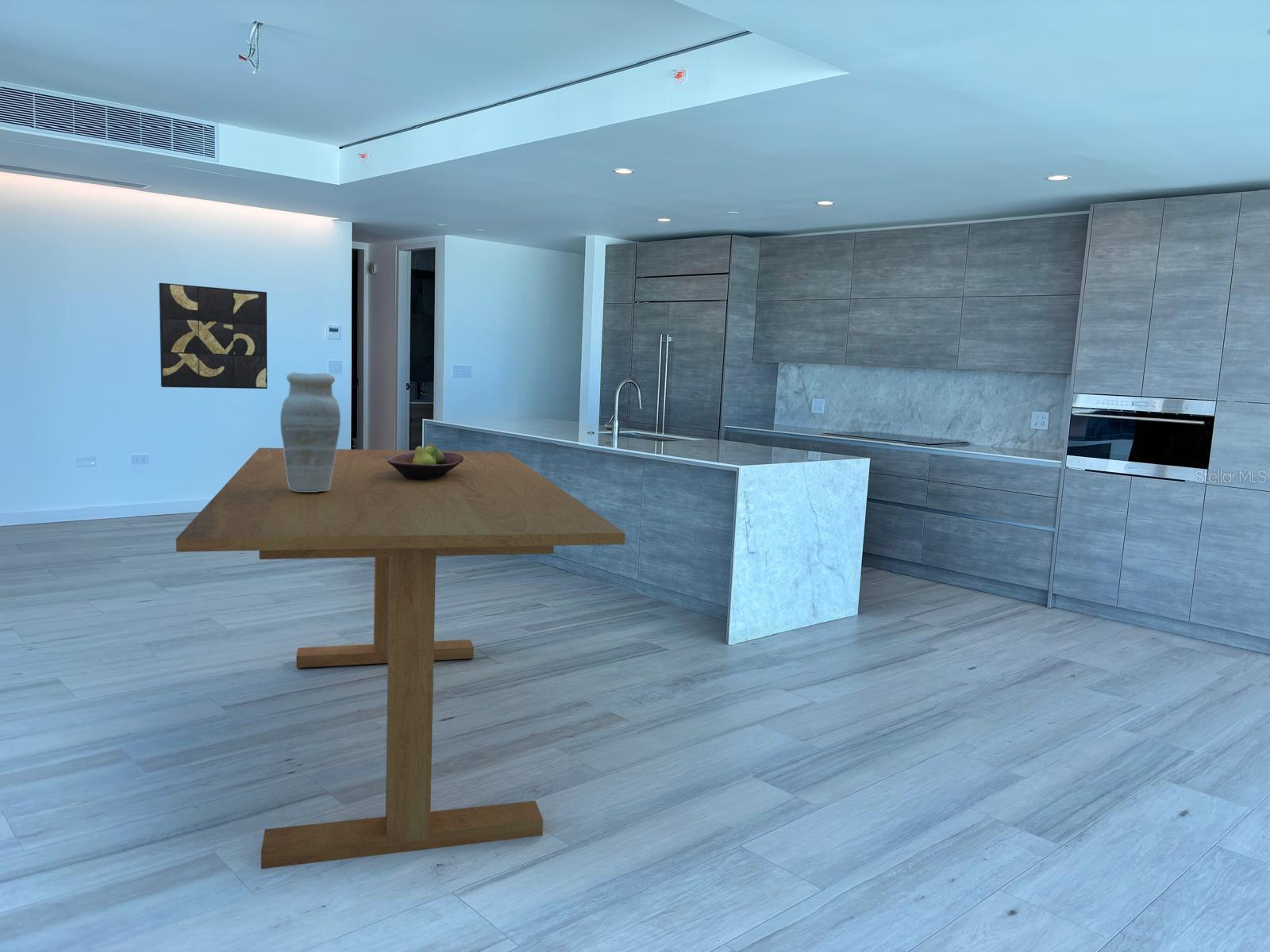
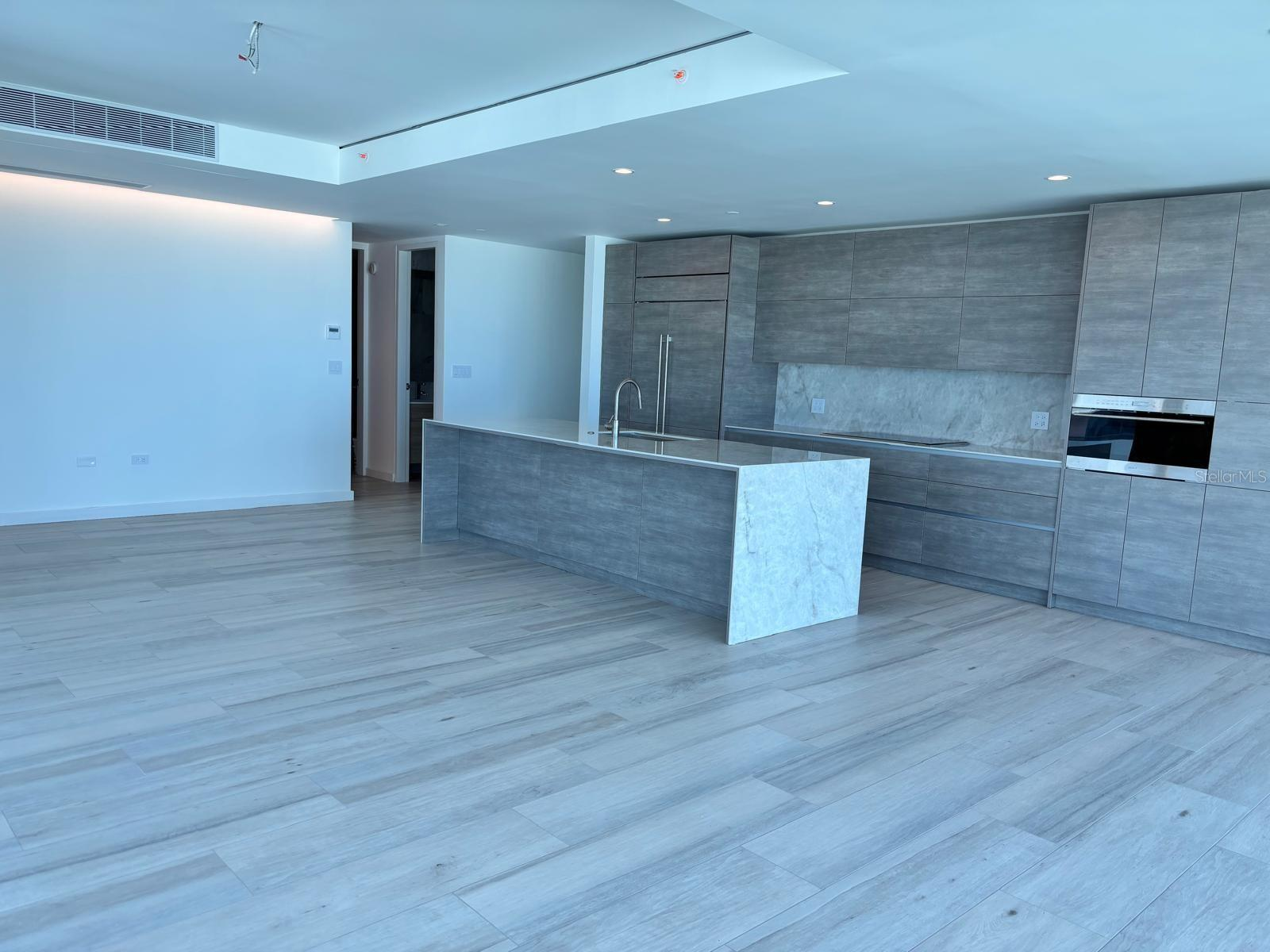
- wall art [158,282,268,390]
- vase [279,371,341,492]
- fruit bowl [387,442,464,481]
- dining table [175,447,626,869]
